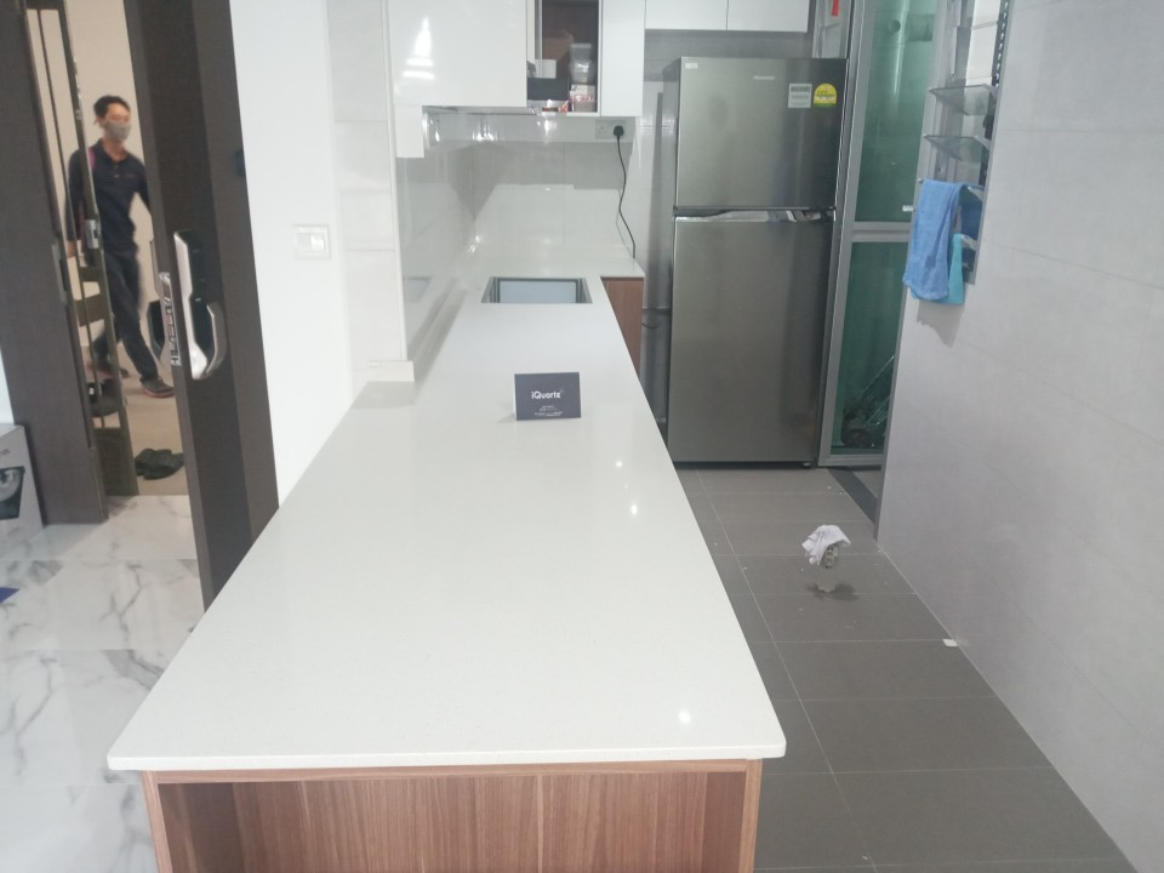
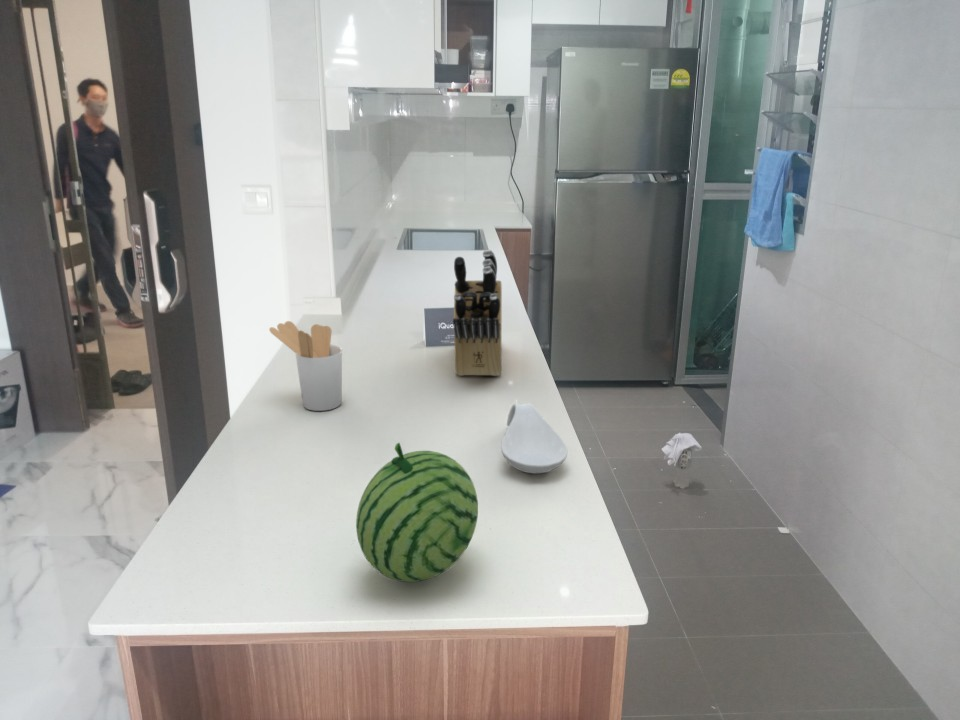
+ utensil holder [268,320,343,412]
+ knife block [452,249,503,377]
+ fruit [355,442,479,583]
+ spoon rest [500,402,569,474]
